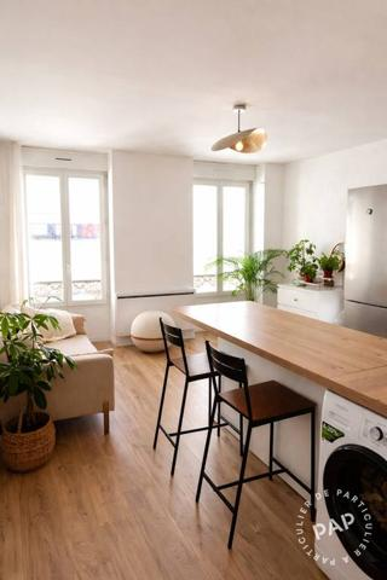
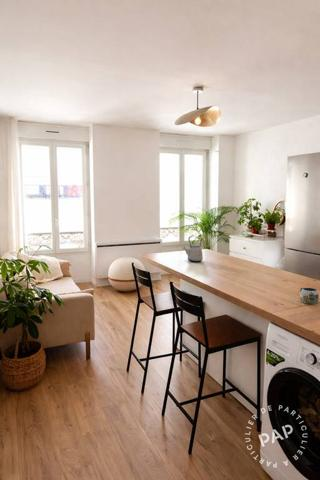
+ mug [299,287,320,305]
+ kettle [182,235,204,263]
